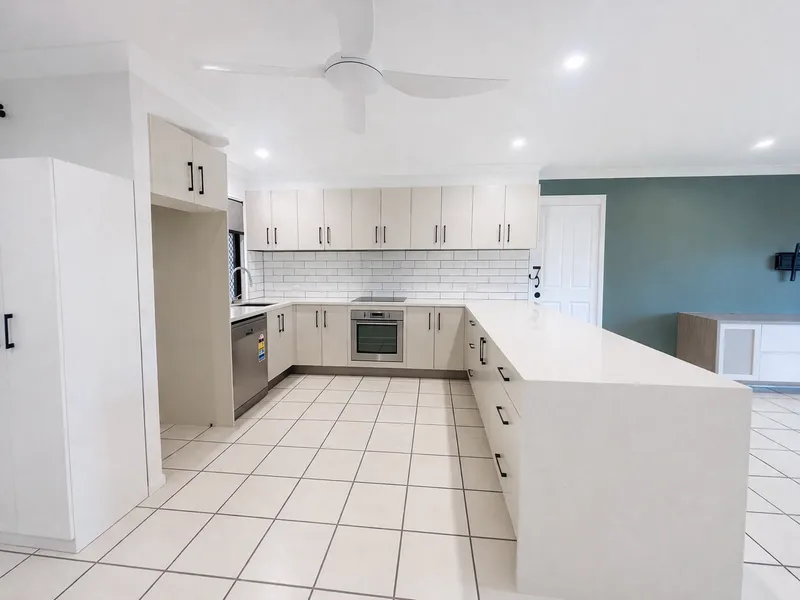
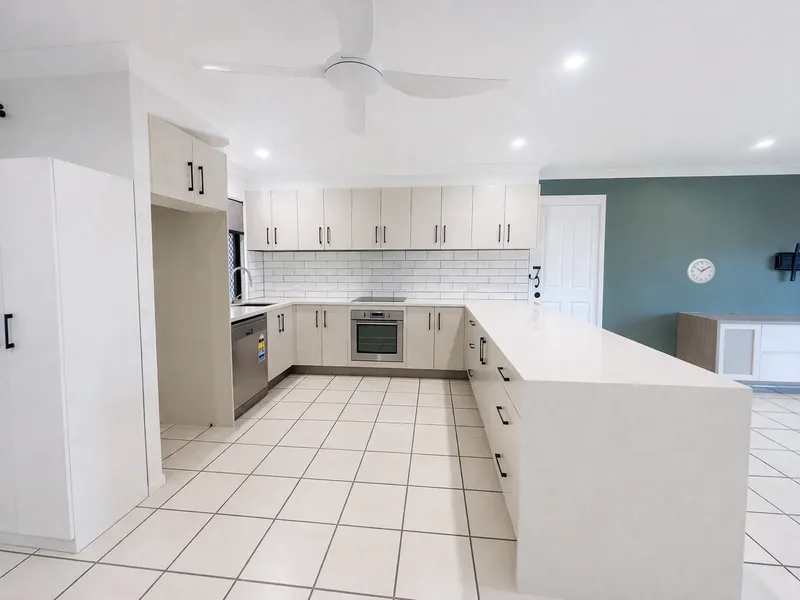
+ wall clock [686,258,716,285]
